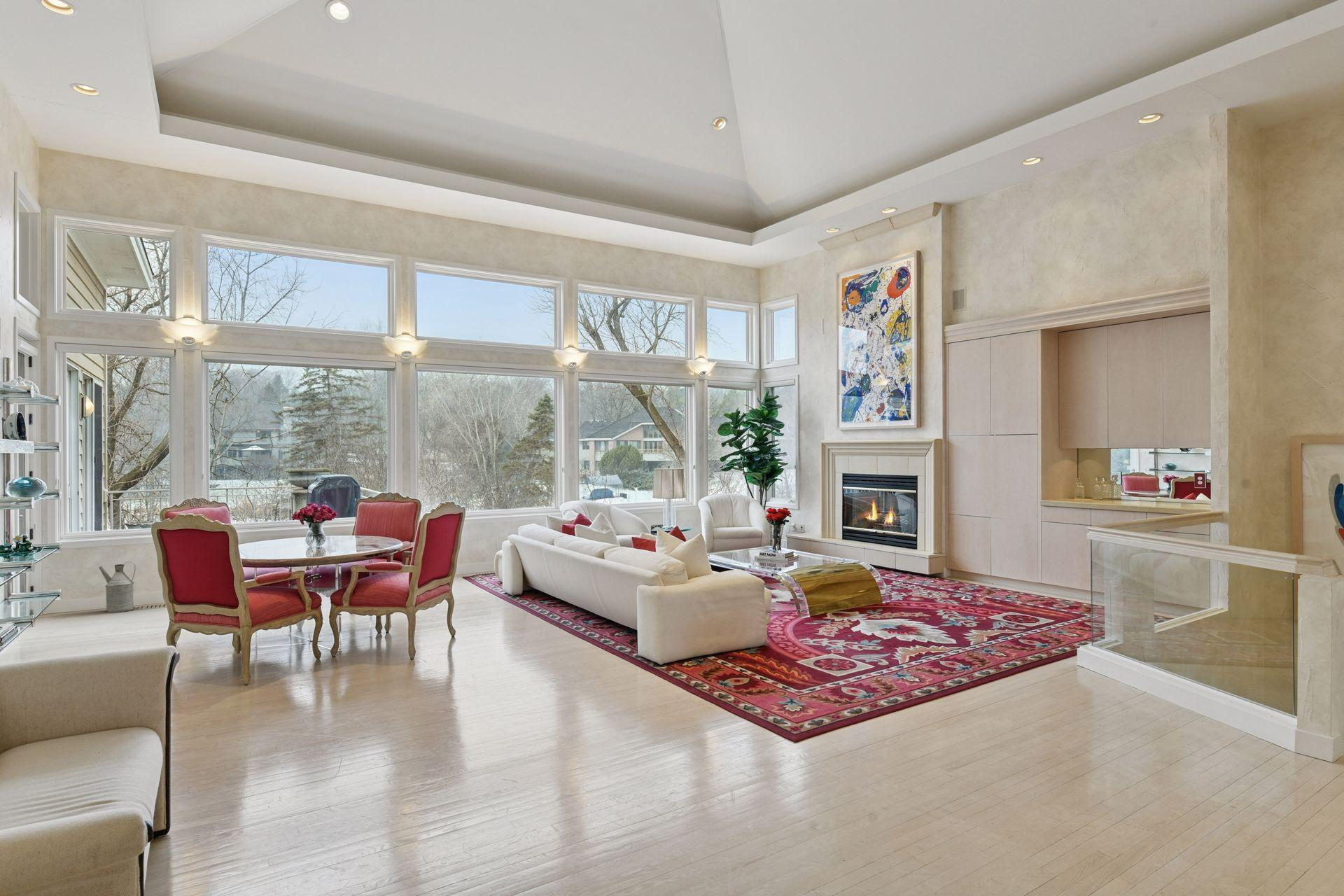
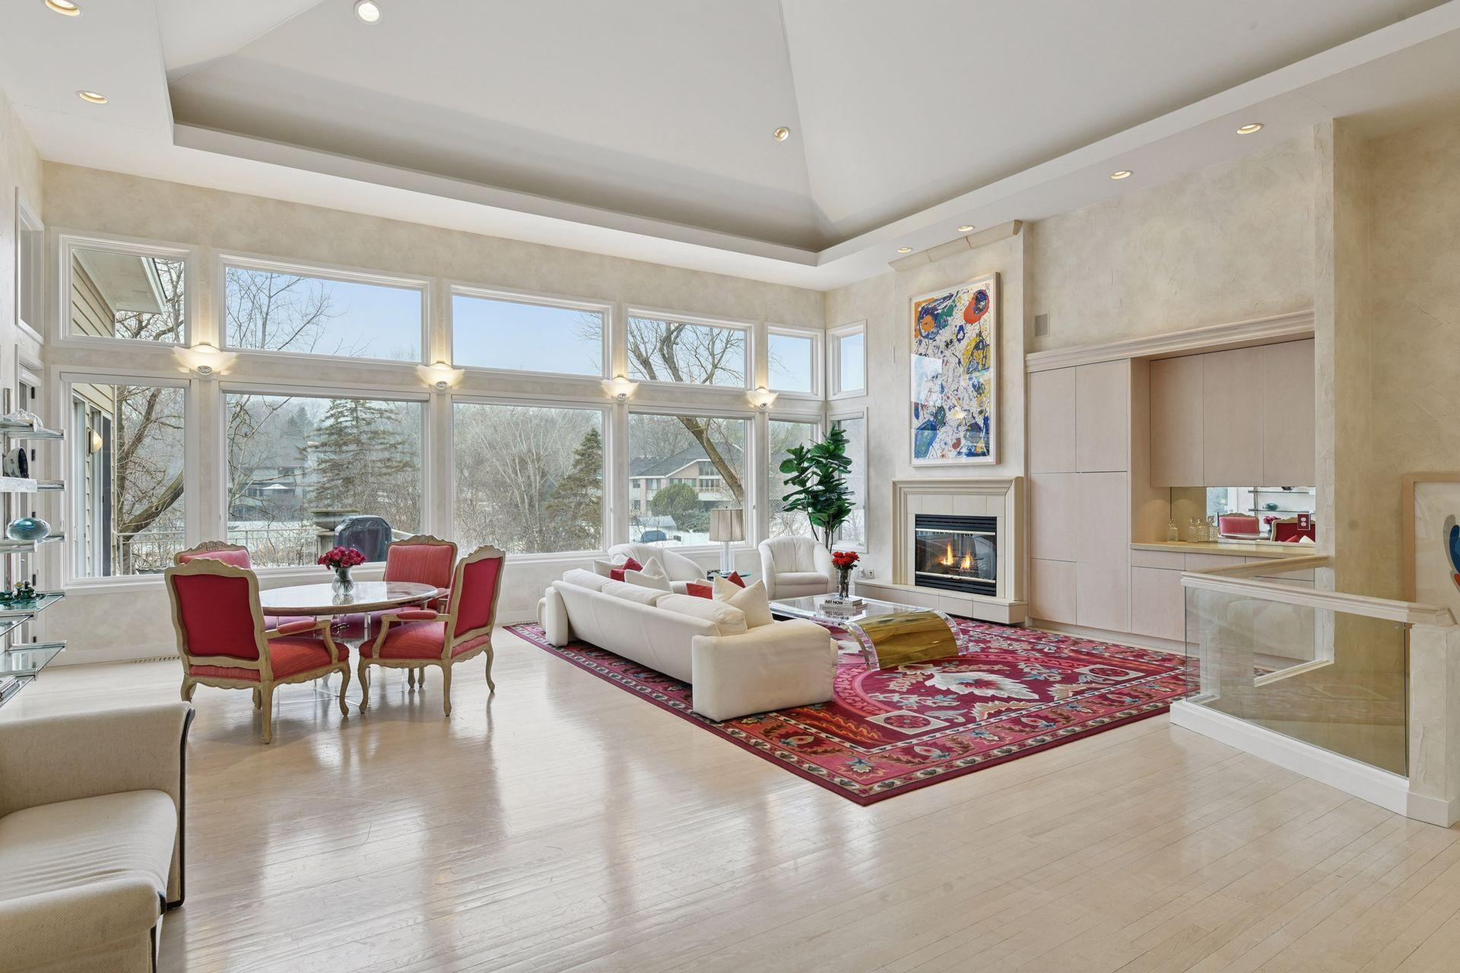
- watering can [98,561,137,613]
